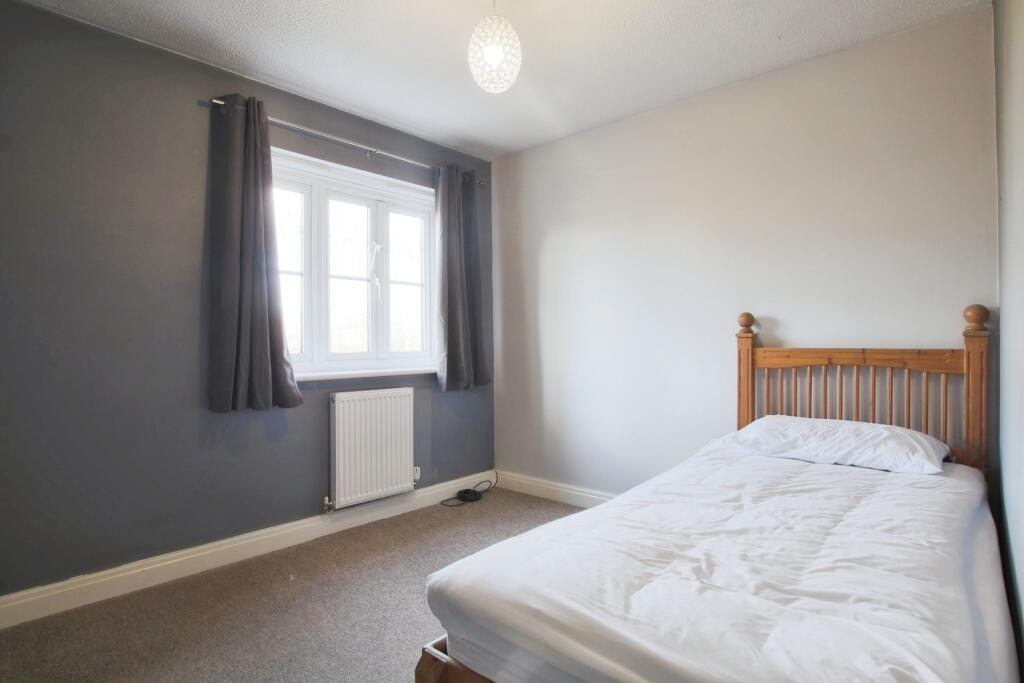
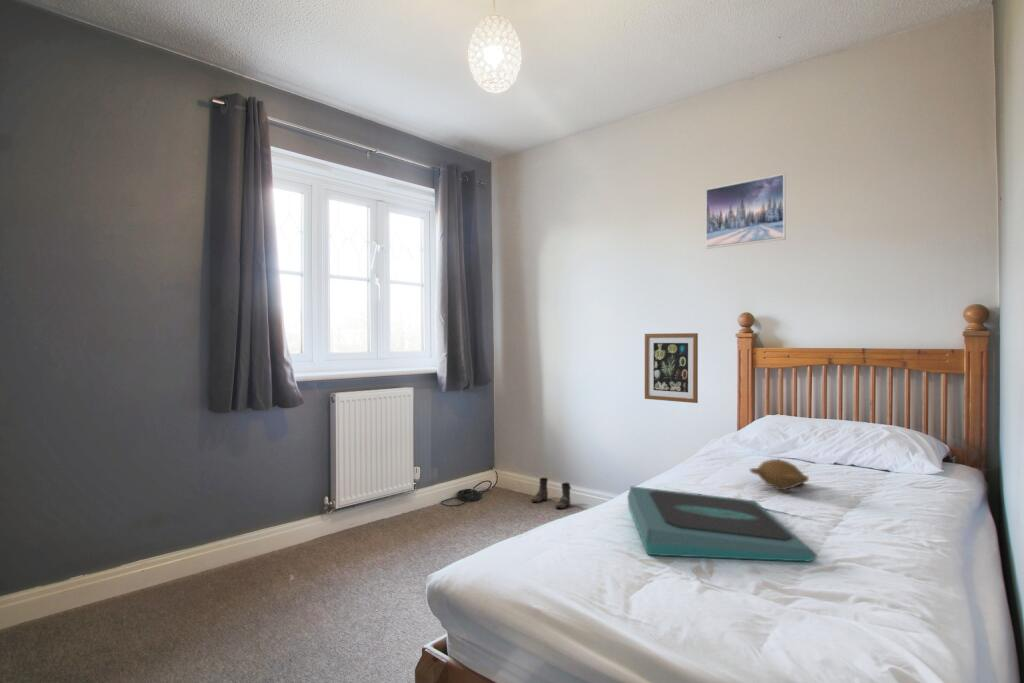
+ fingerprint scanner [626,485,819,563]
+ boots [530,477,572,510]
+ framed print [705,173,787,250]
+ wall art [644,332,699,404]
+ teddy bear [749,458,810,492]
